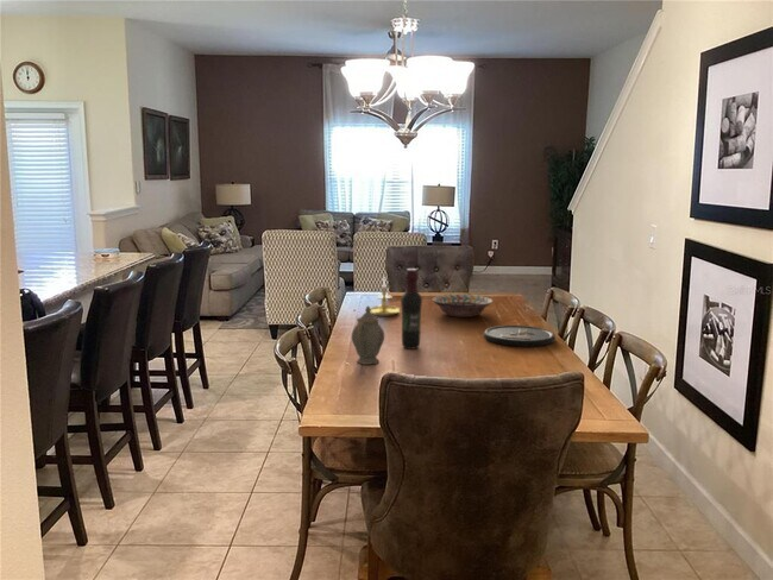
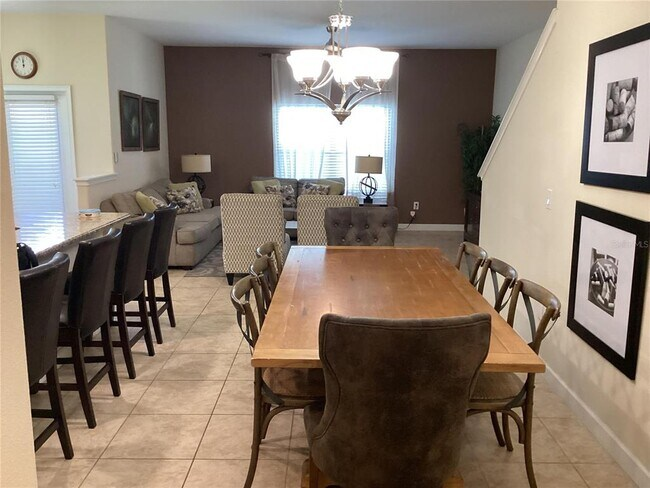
- wine bottle [400,267,423,351]
- decorative bowl [432,294,494,319]
- candle holder [370,277,401,317]
- chinaware [351,304,385,366]
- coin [483,324,557,348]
